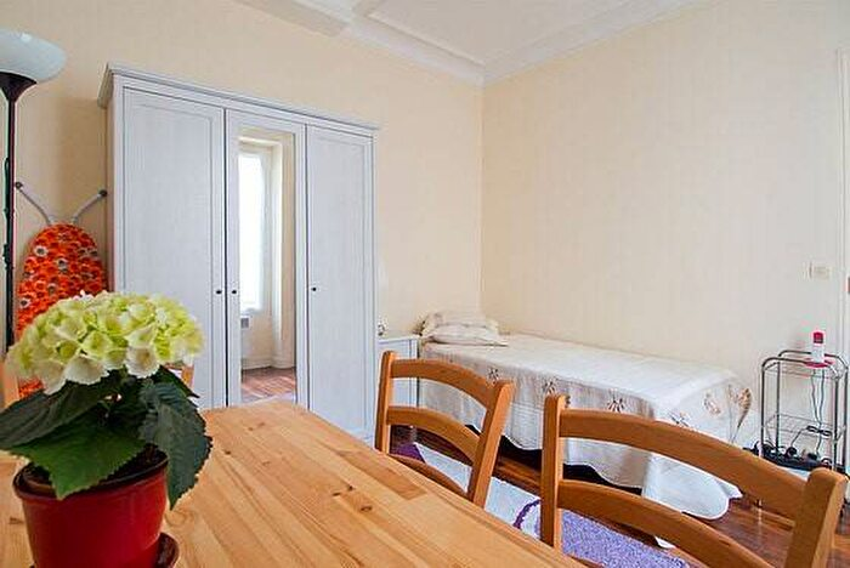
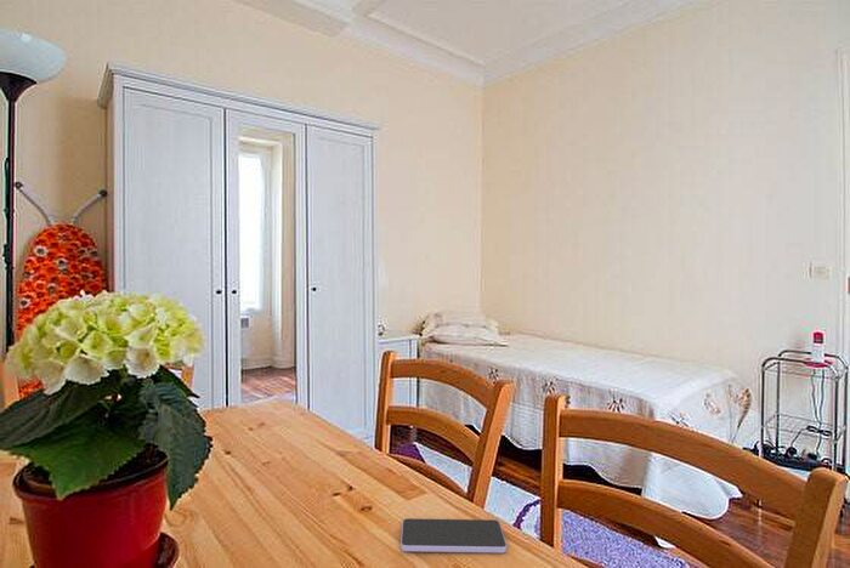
+ smartphone [399,517,508,555]
